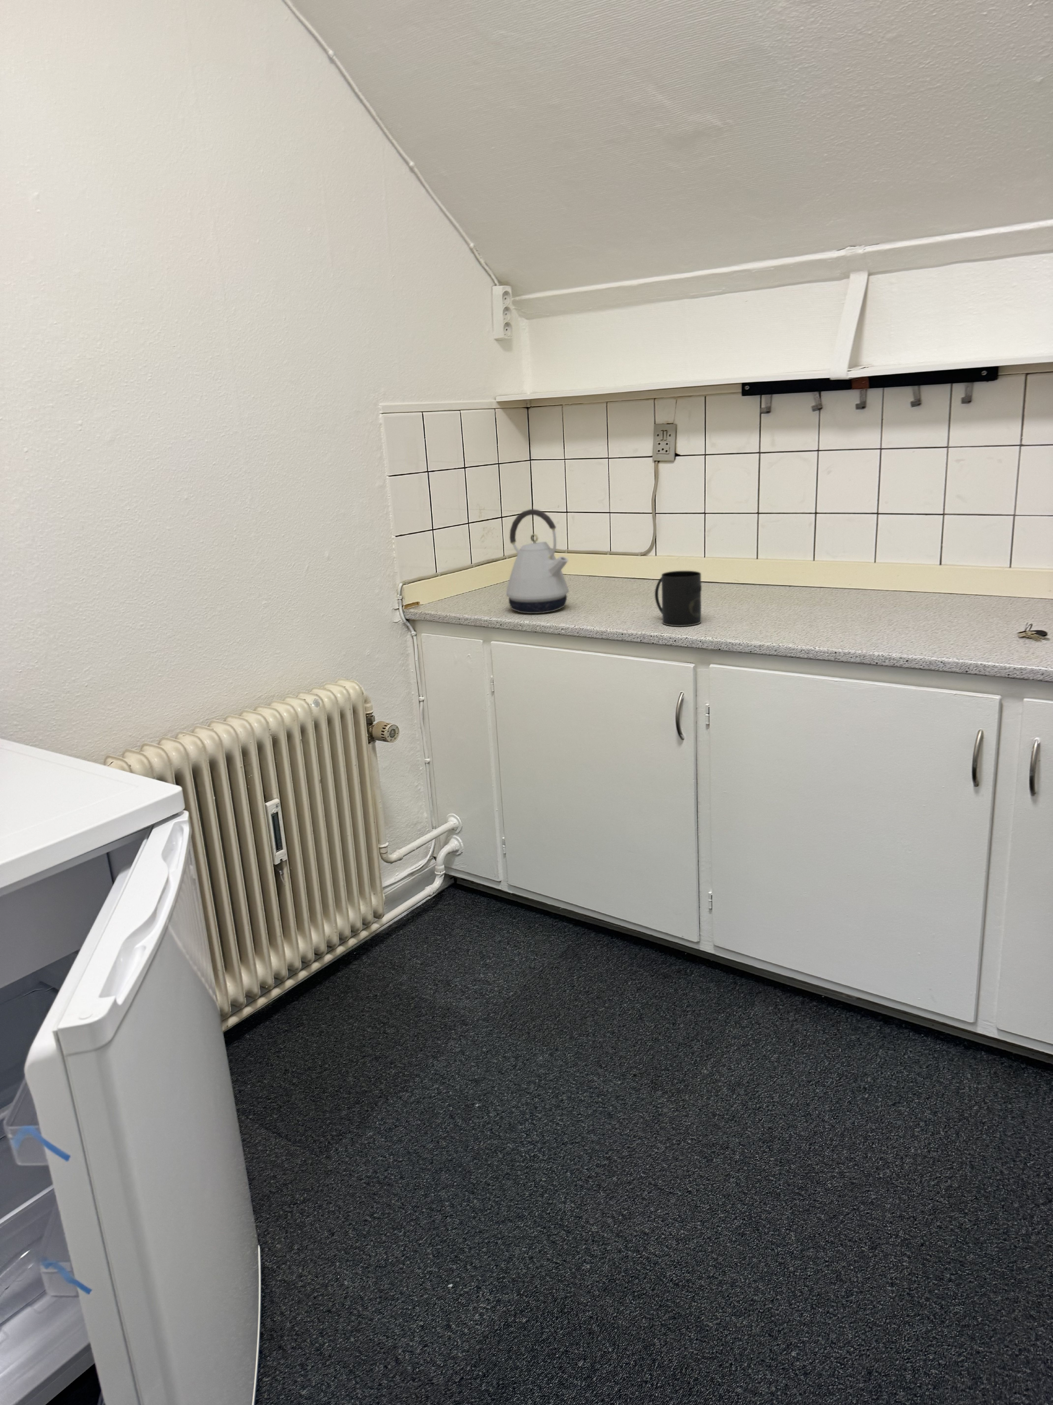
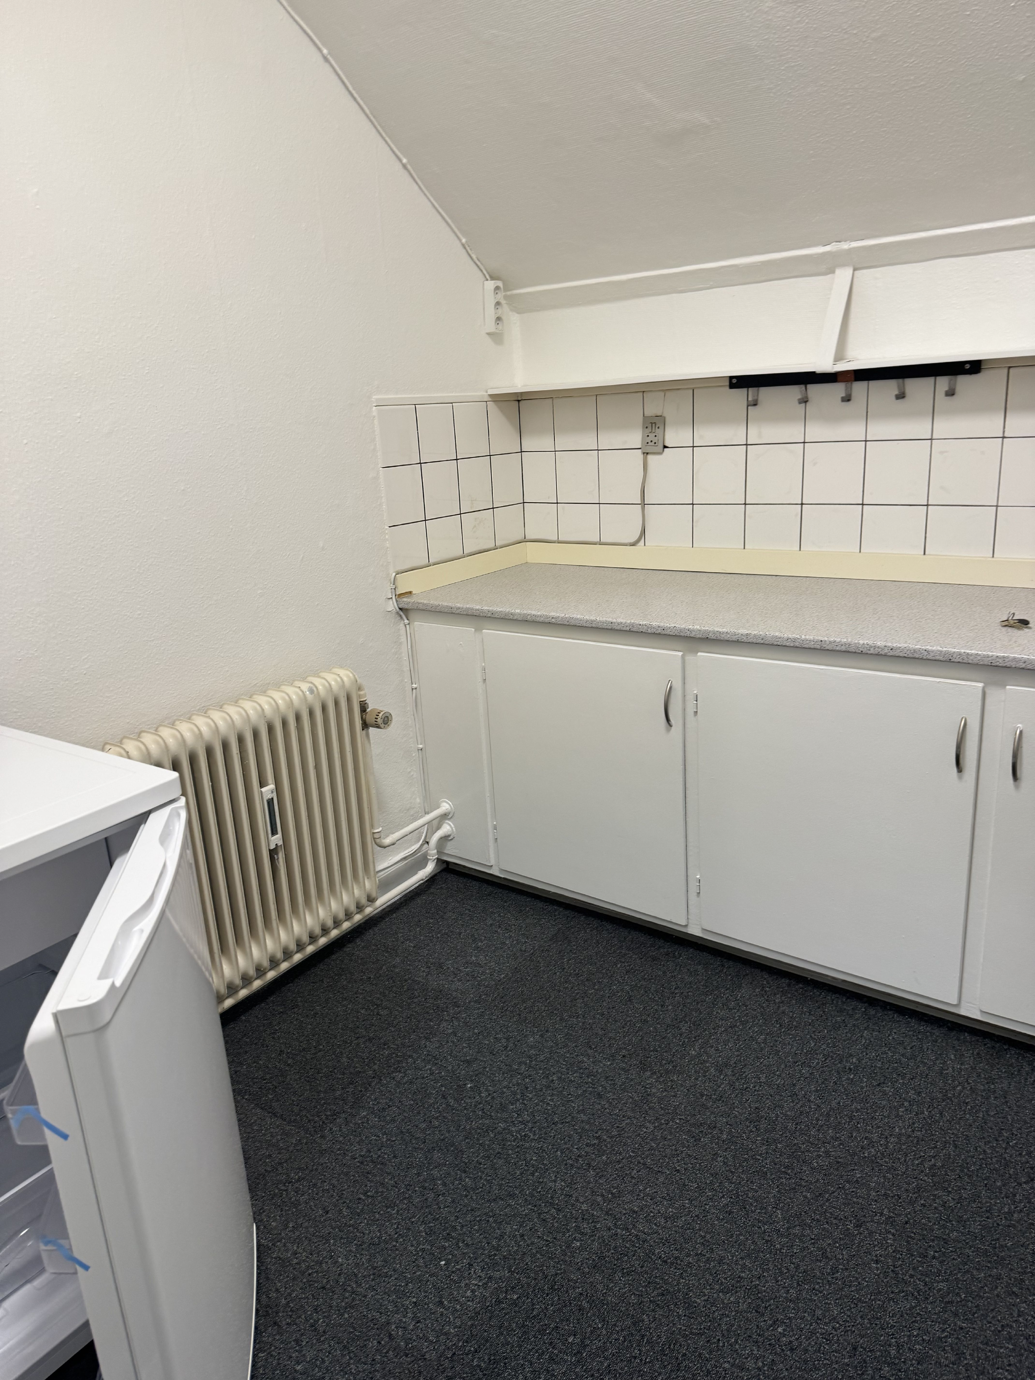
- kettle [505,509,569,614]
- mug [655,571,702,626]
